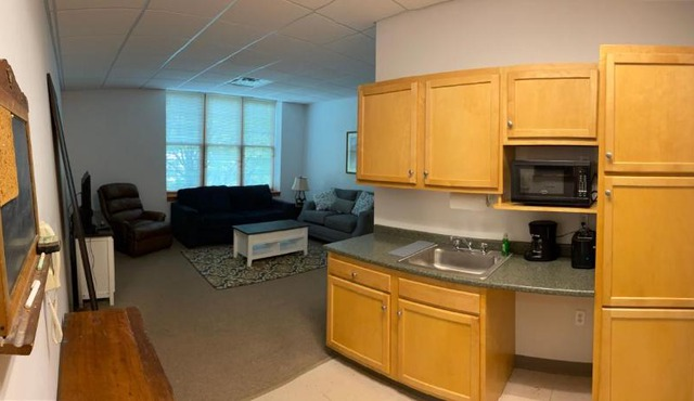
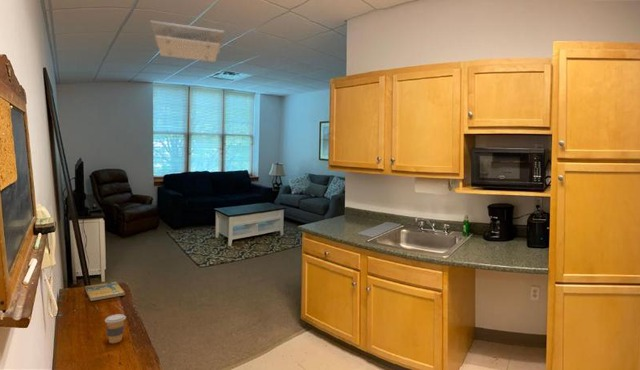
+ ceiling light [150,20,225,63]
+ booklet [84,281,126,302]
+ coffee cup [104,313,127,344]
